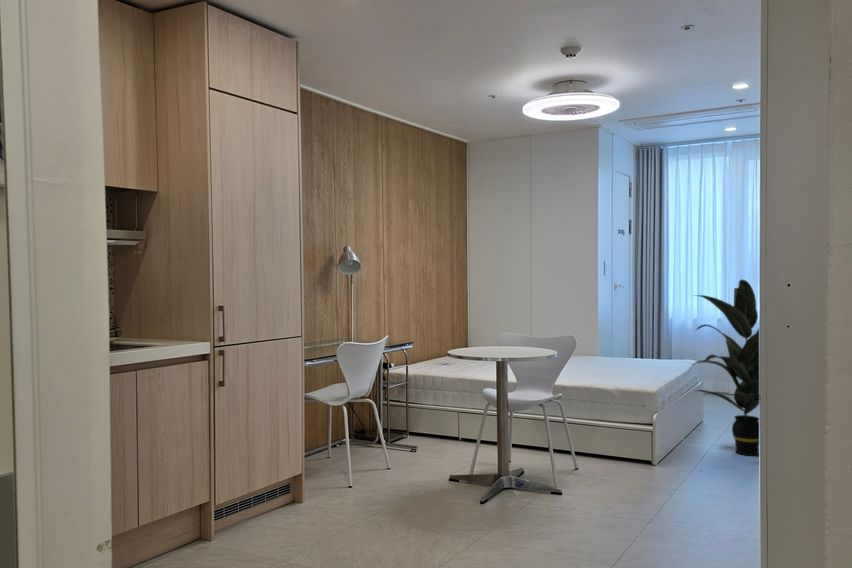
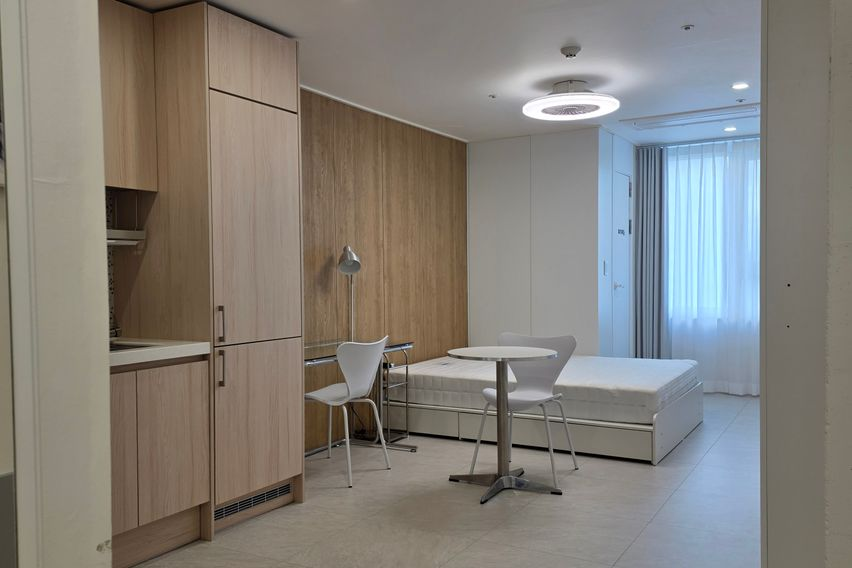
- indoor plant [686,279,760,457]
